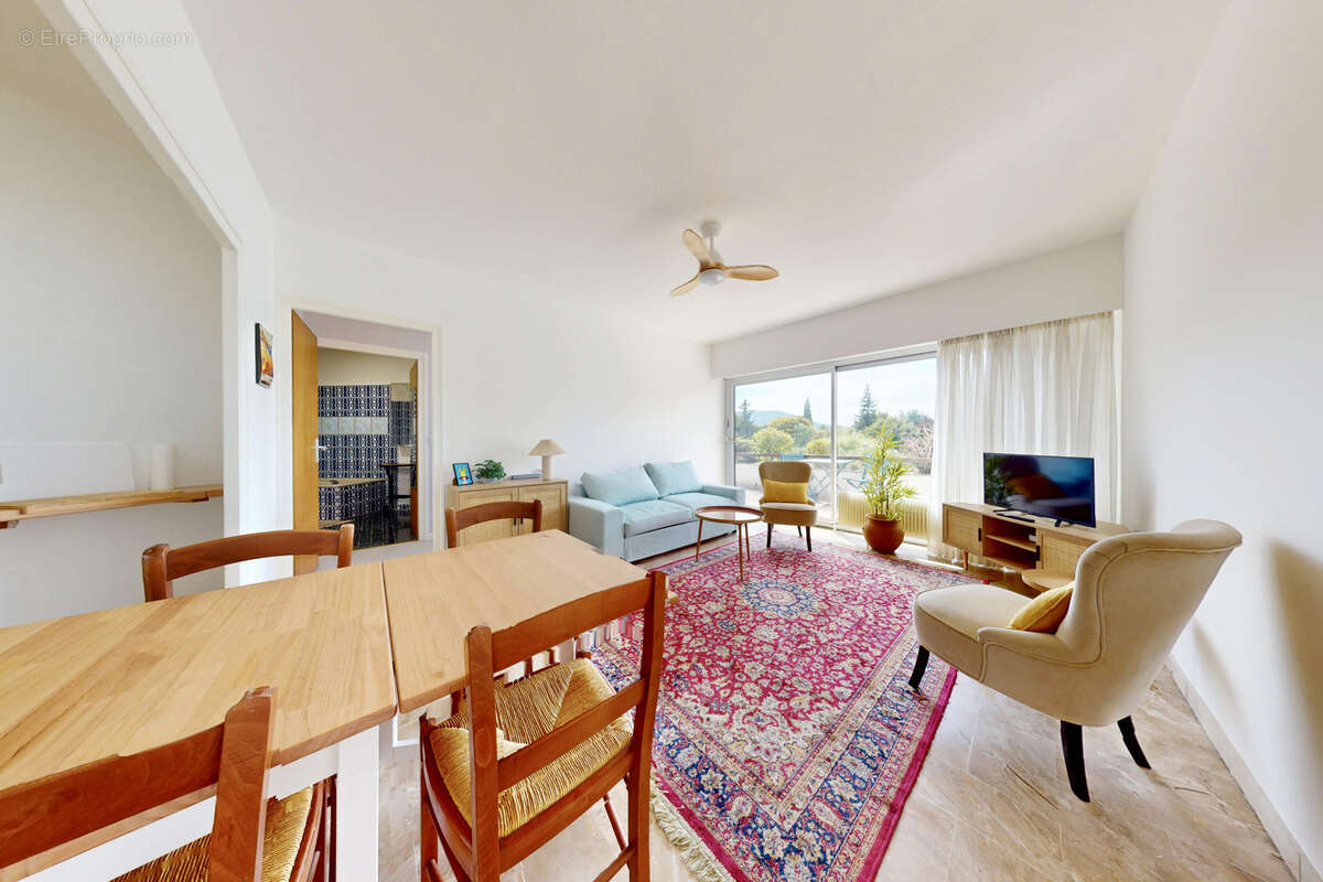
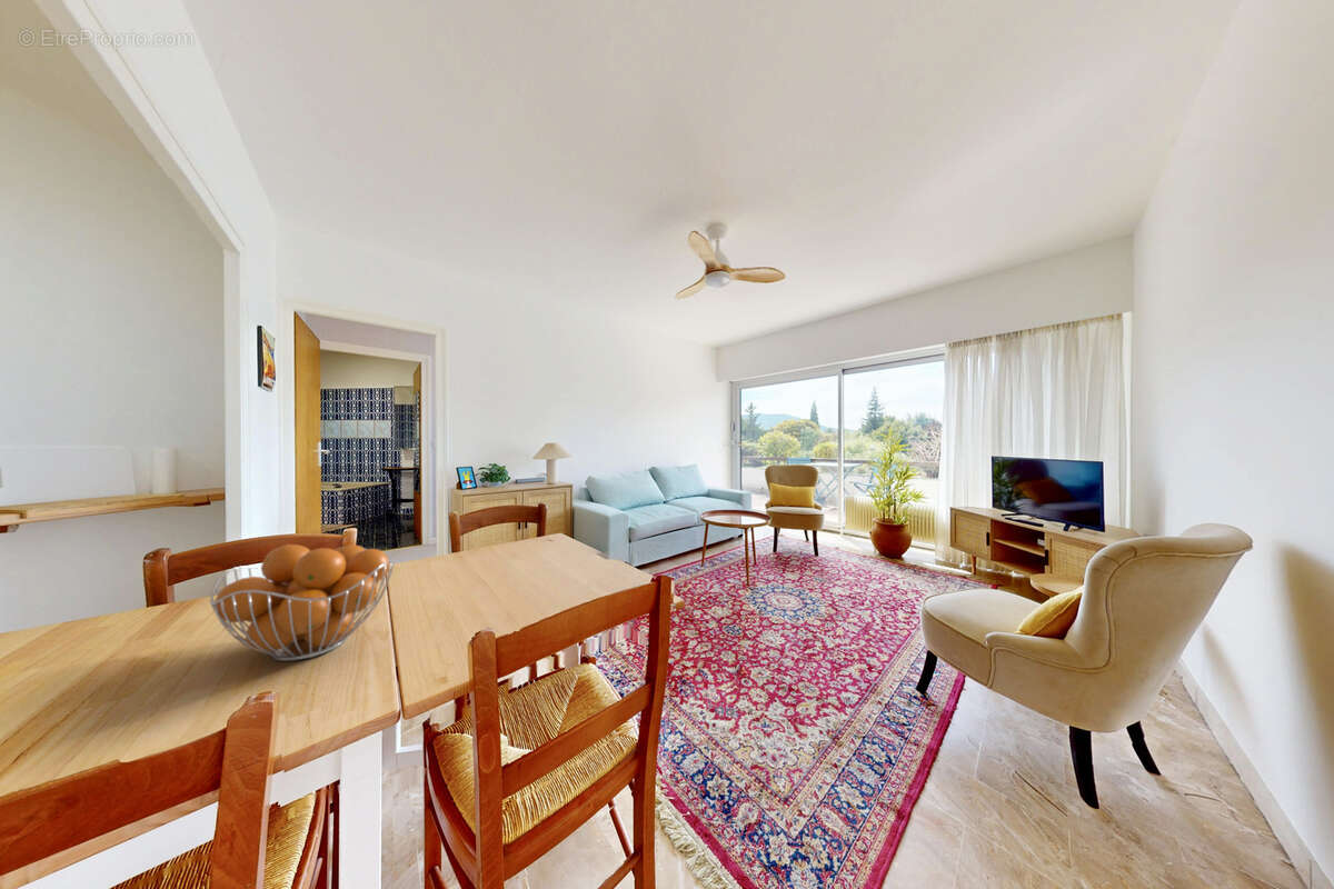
+ fruit basket [209,543,395,662]
